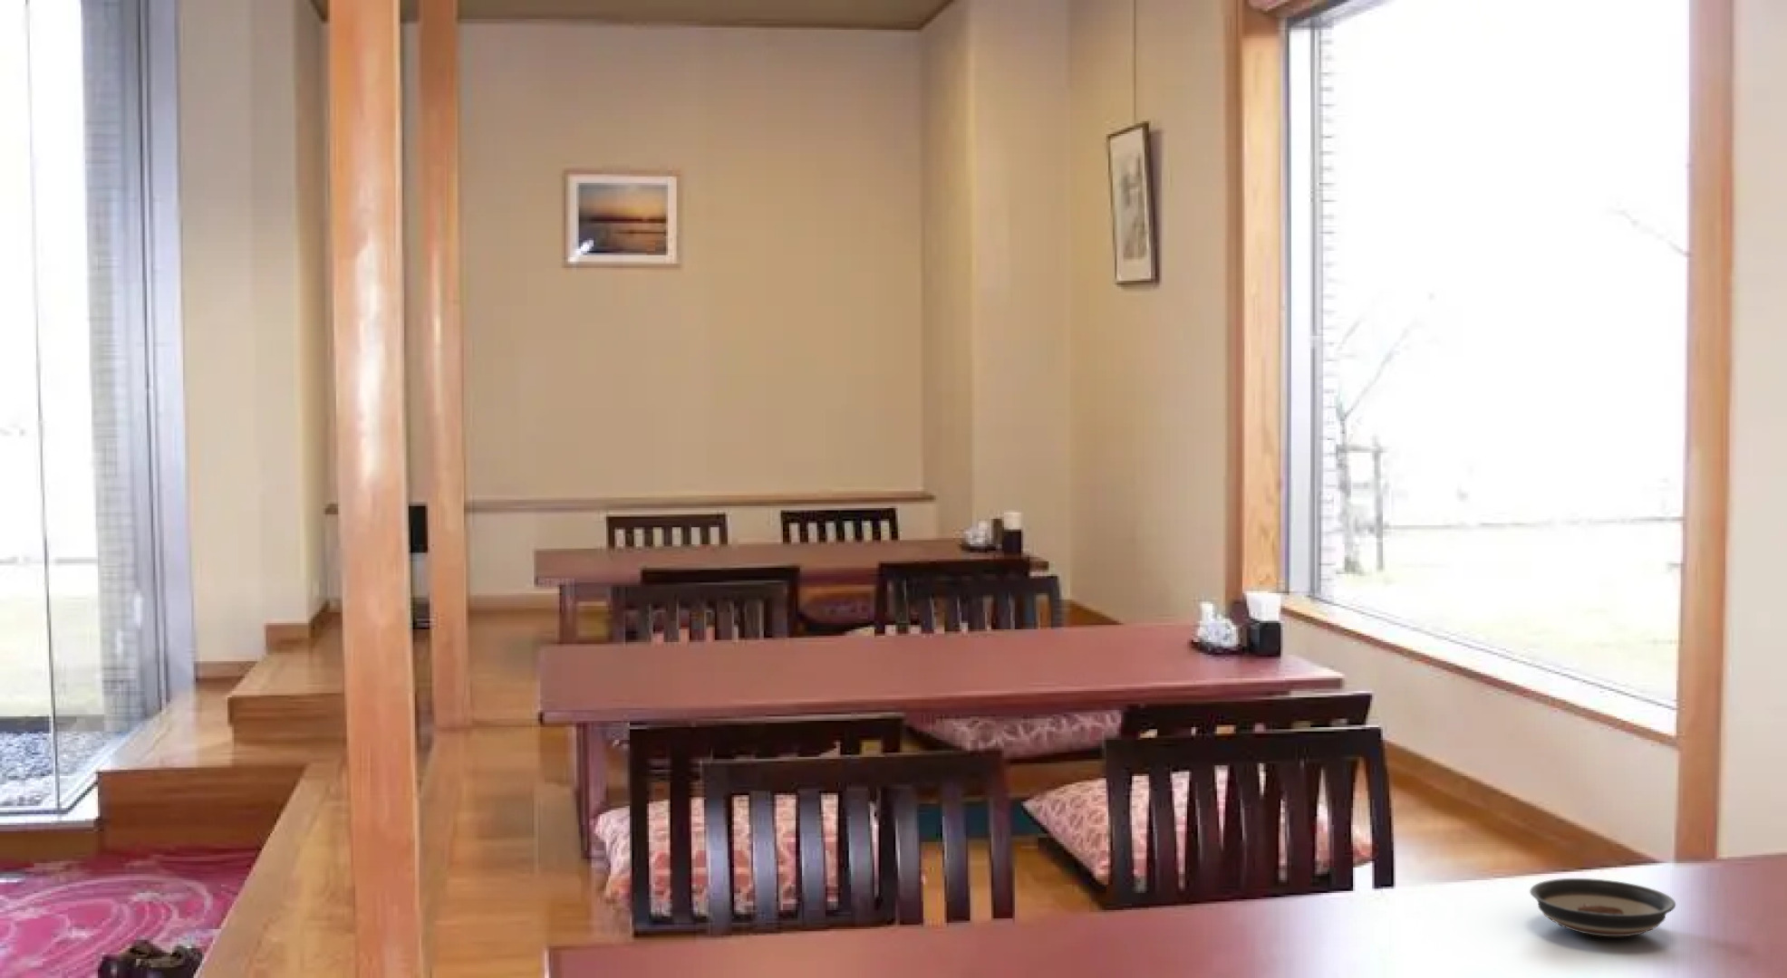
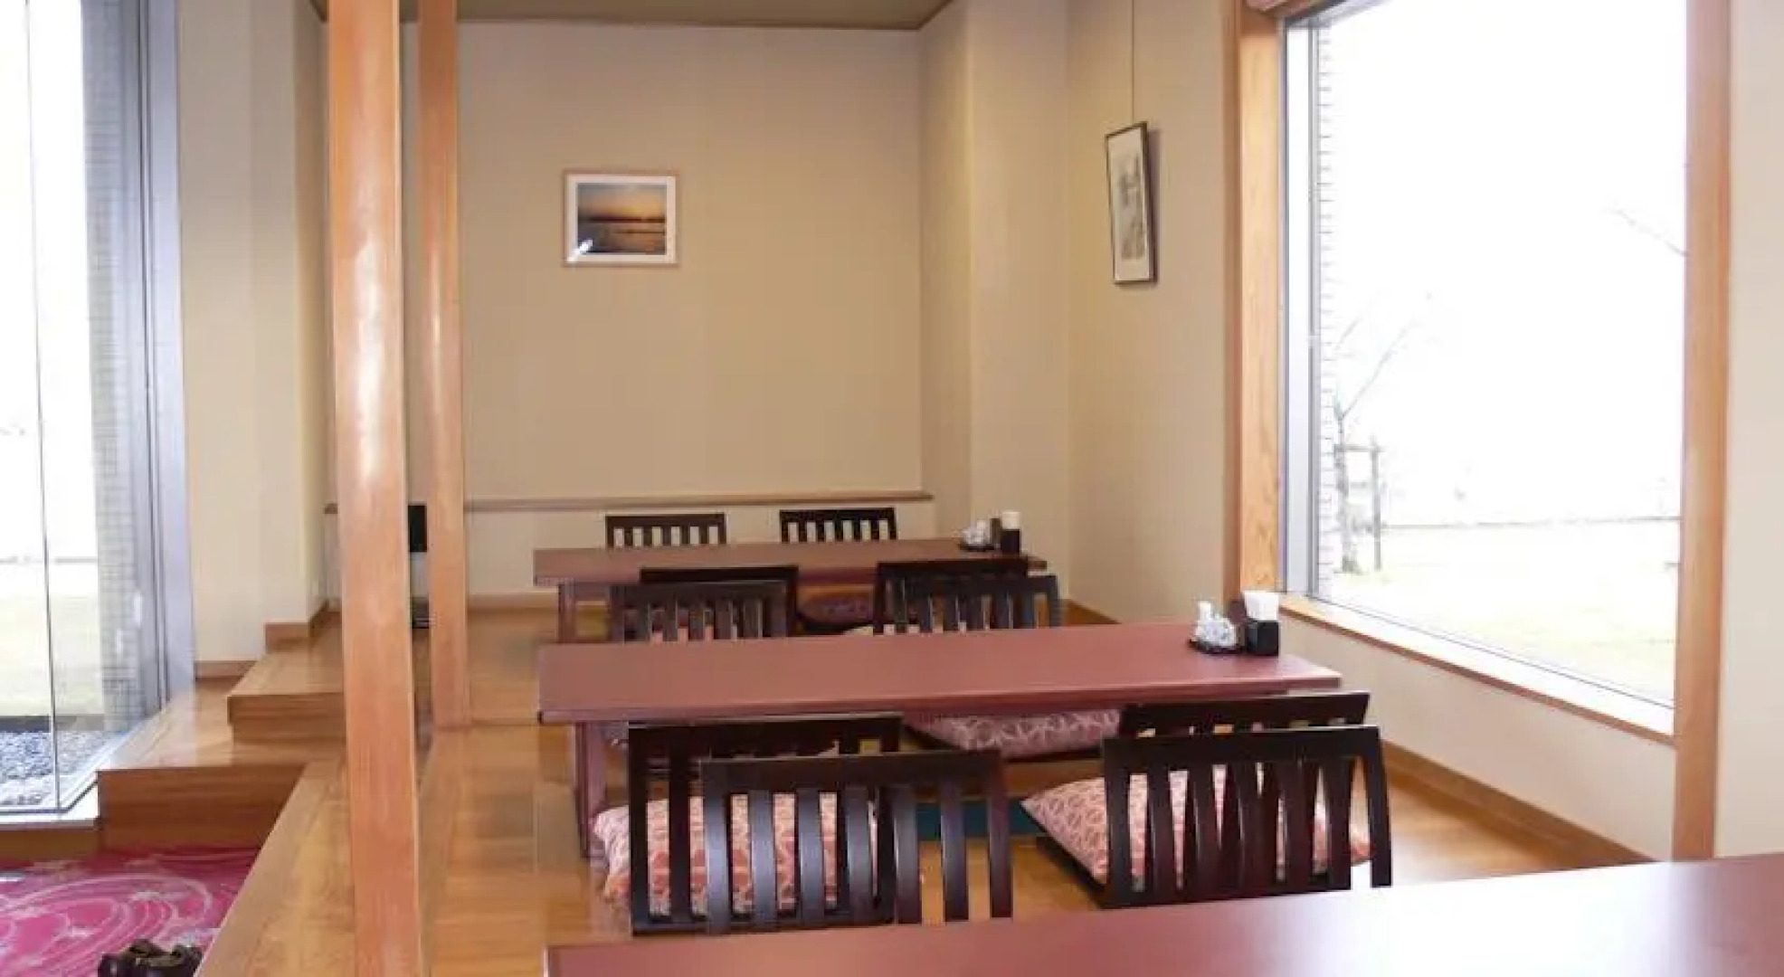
- saucer [1529,878,1676,937]
